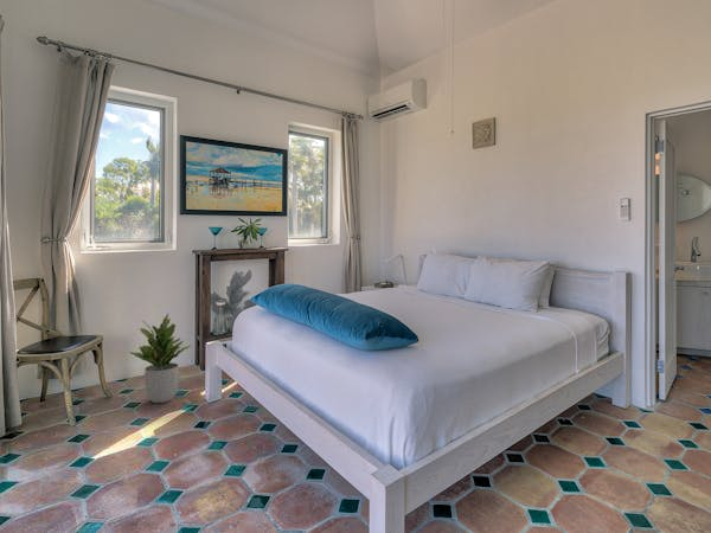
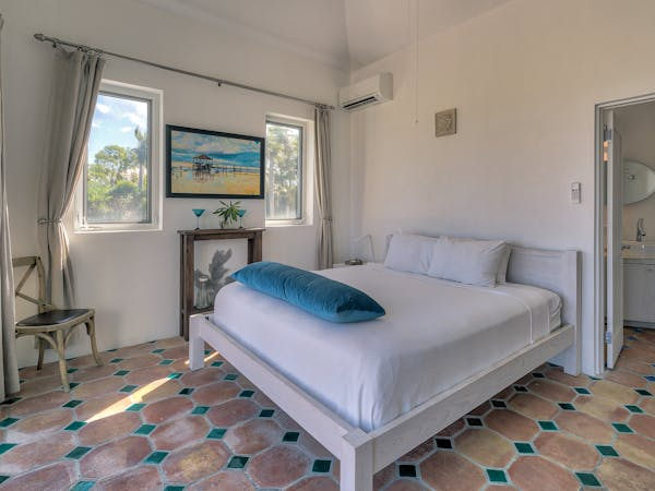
- potted plant [129,313,192,404]
